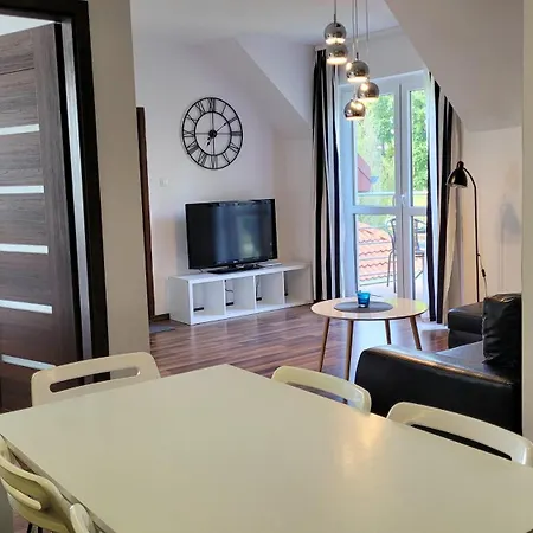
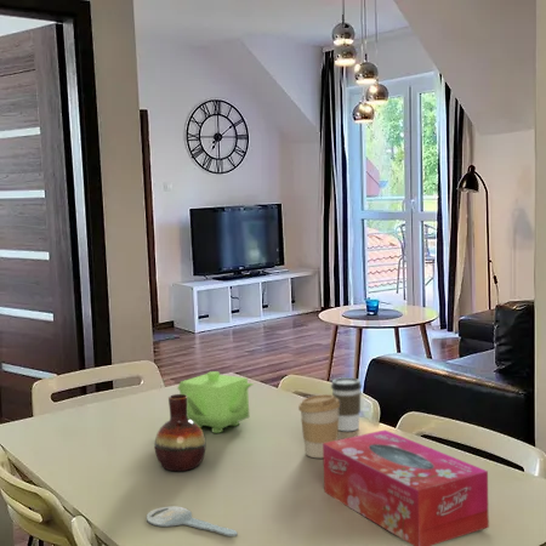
+ coffee cup [297,393,340,459]
+ tissue box [323,428,490,546]
+ coffee cup [330,376,363,432]
+ teapot [176,370,255,434]
+ key [146,505,239,538]
+ vase [154,393,206,472]
